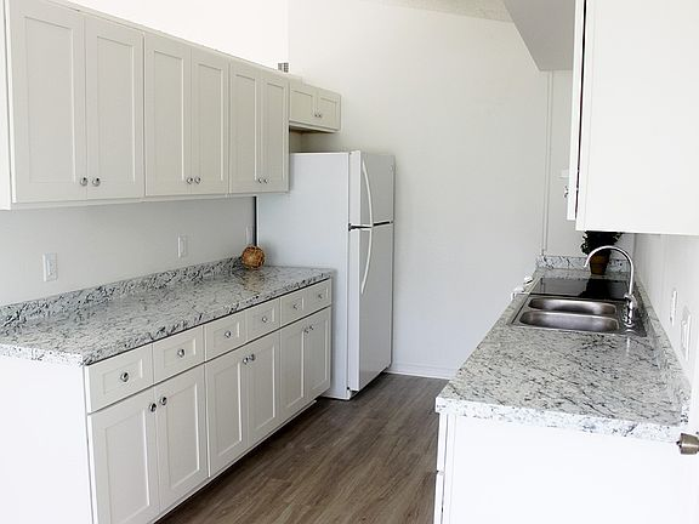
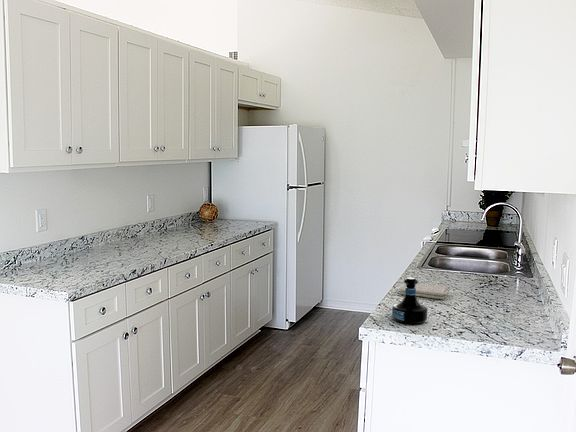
+ washcloth [398,282,451,300]
+ tequila bottle [391,276,428,325]
